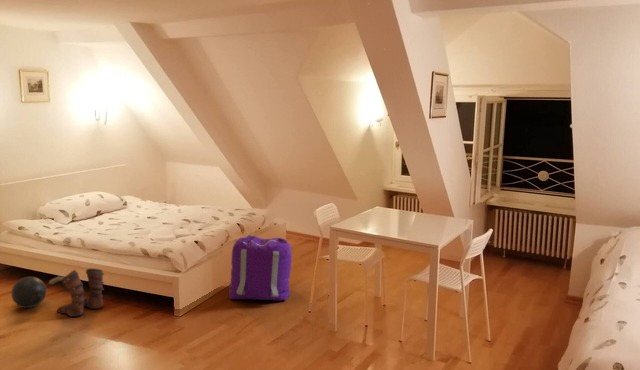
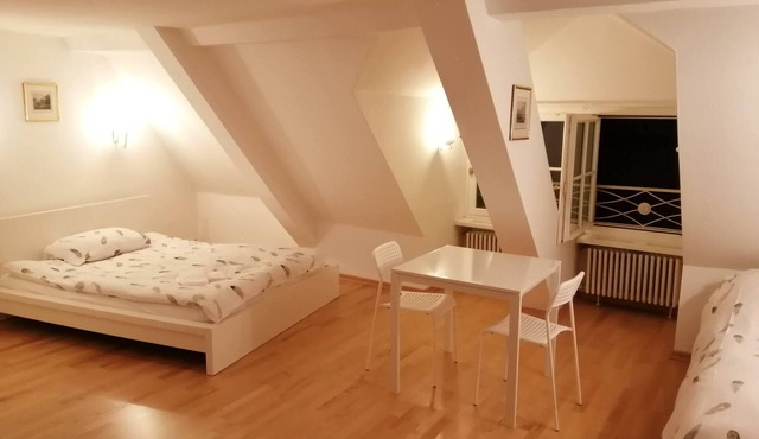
- backpack [228,234,293,301]
- boots [47,268,105,318]
- ball [10,276,47,309]
